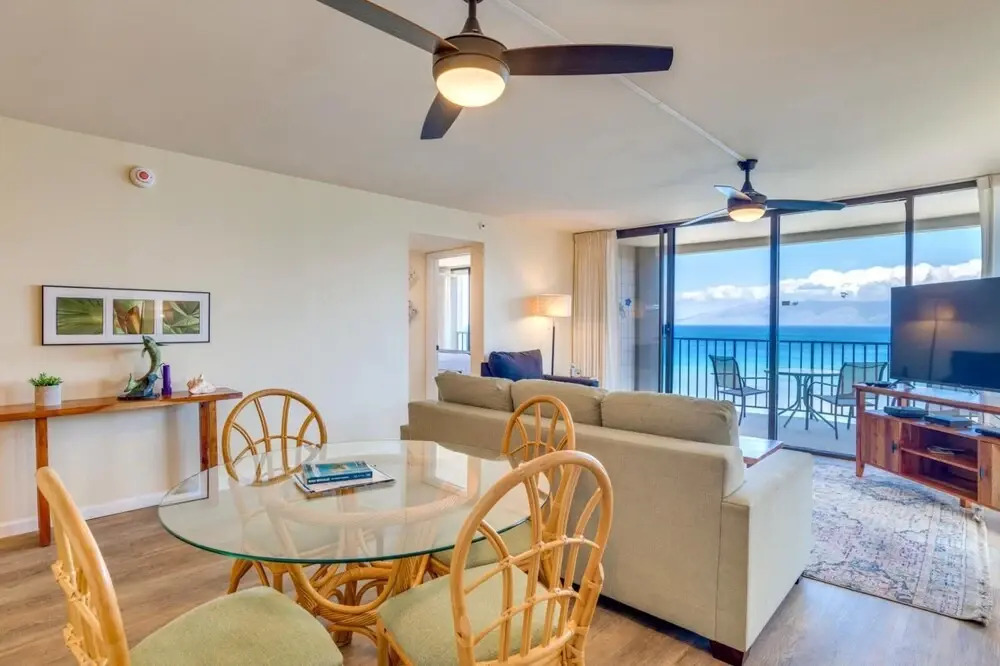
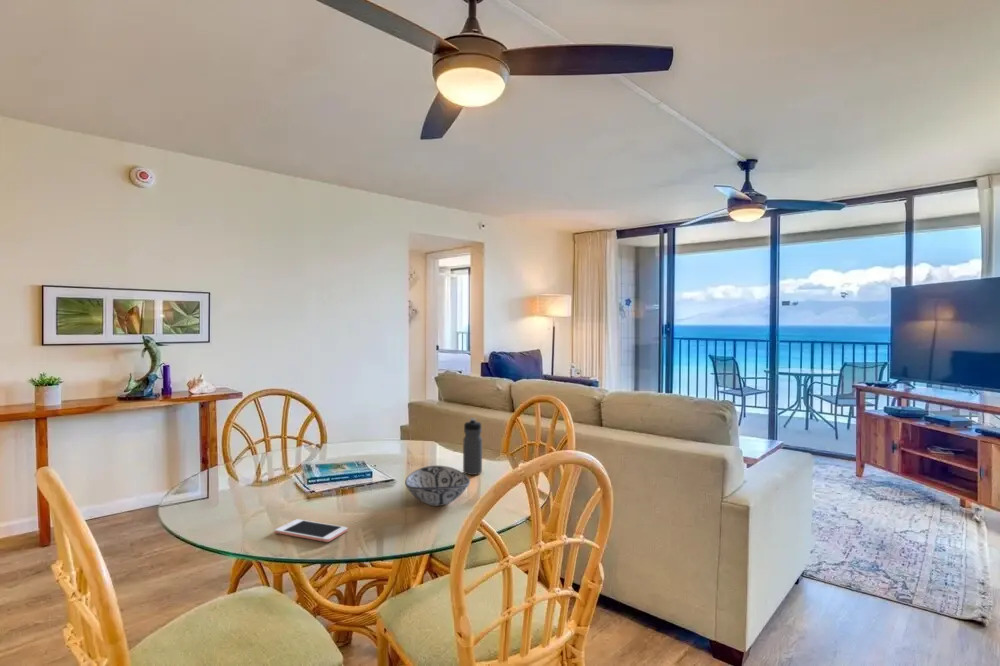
+ cell phone [274,518,348,543]
+ water bottle [462,418,483,476]
+ decorative bowl [404,465,471,507]
